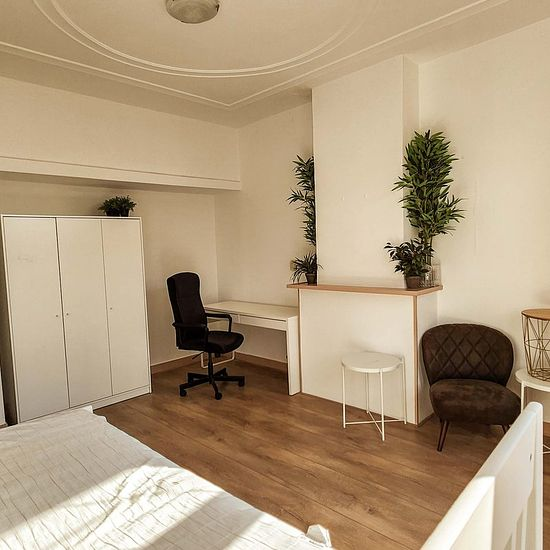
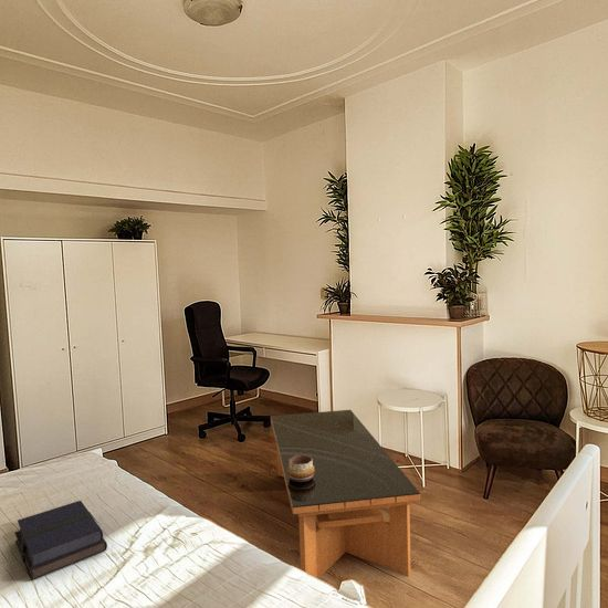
+ coffee table [270,409,421,579]
+ decorative bowl [287,455,315,482]
+ book [13,500,108,581]
